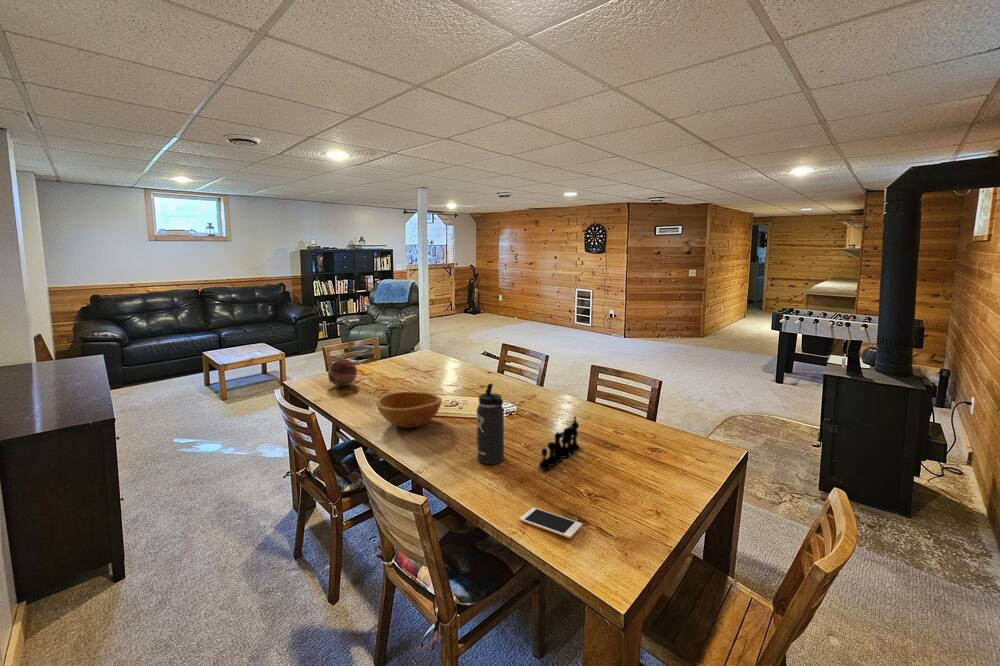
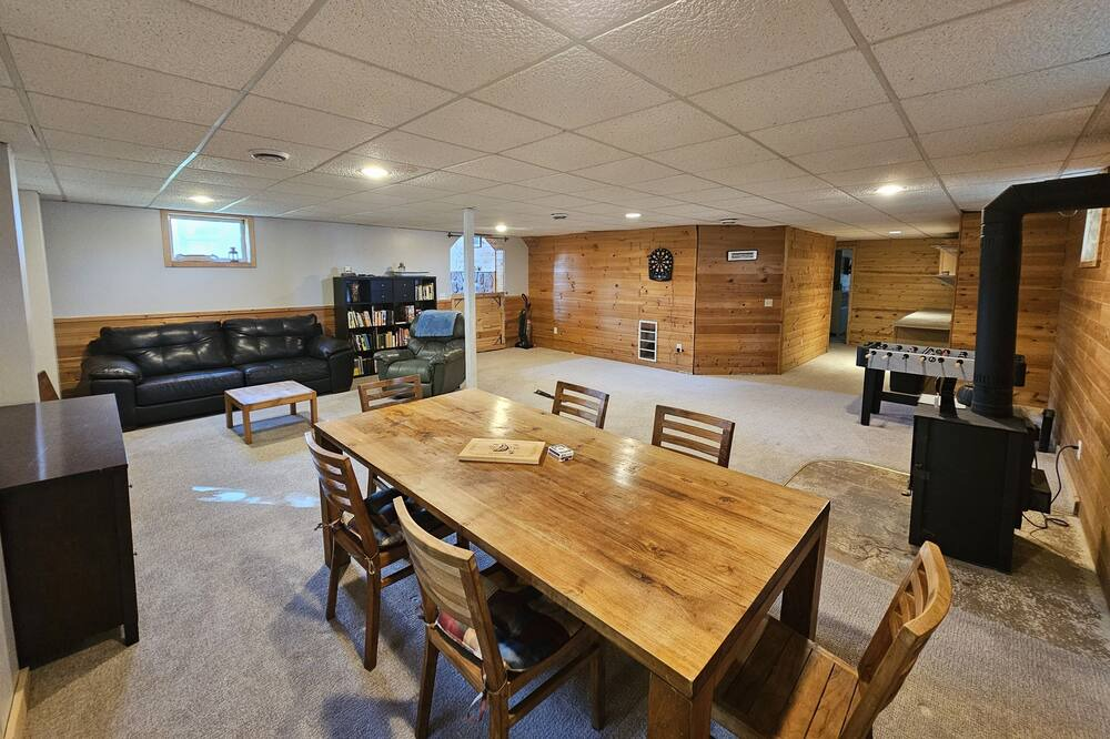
- decorative ball [327,358,358,387]
- thermos bottle [476,383,505,465]
- wooden bowl [376,391,443,429]
- chess set [537,415,581,471]
- cell phone [519,507,583,539]
